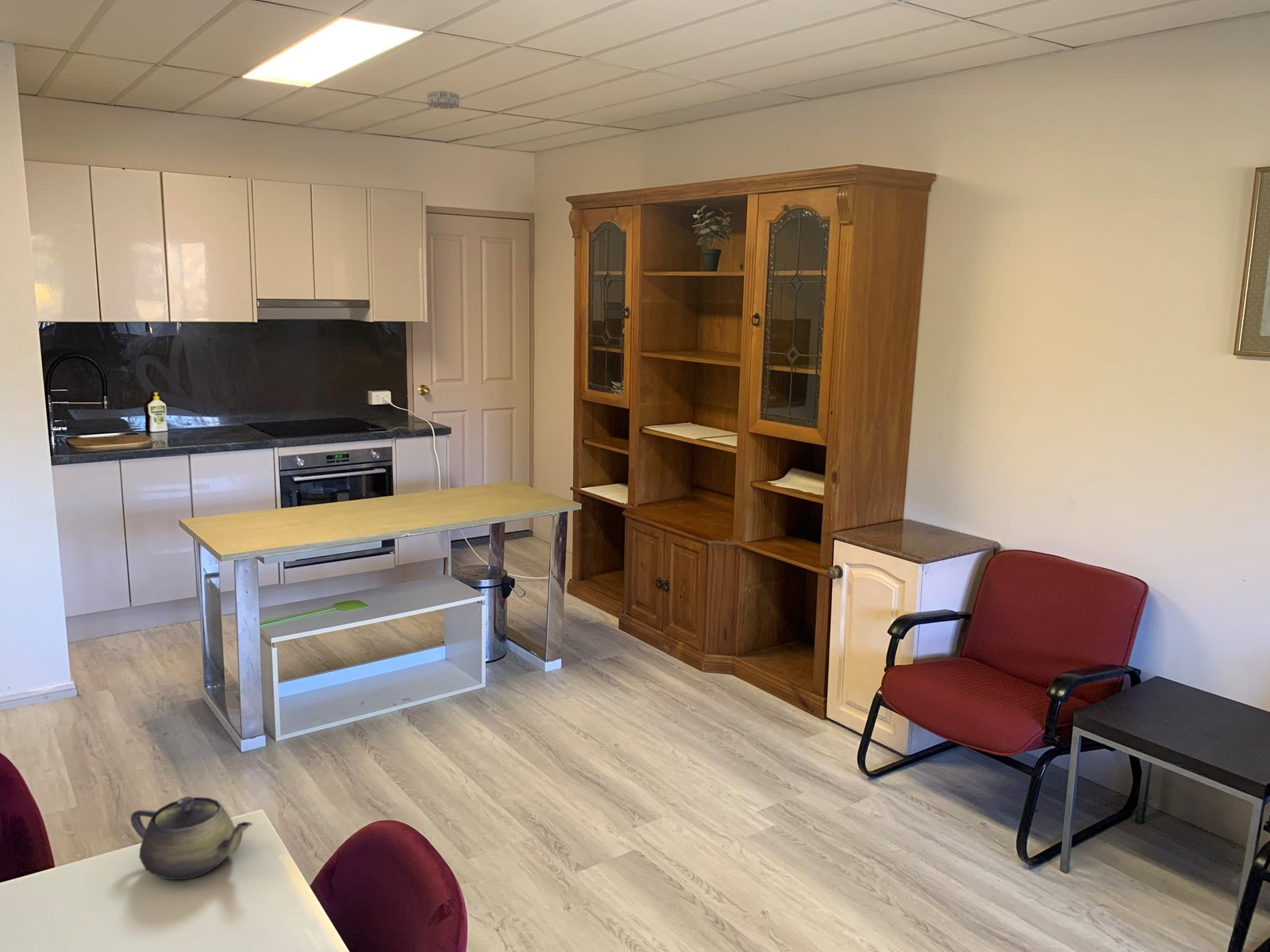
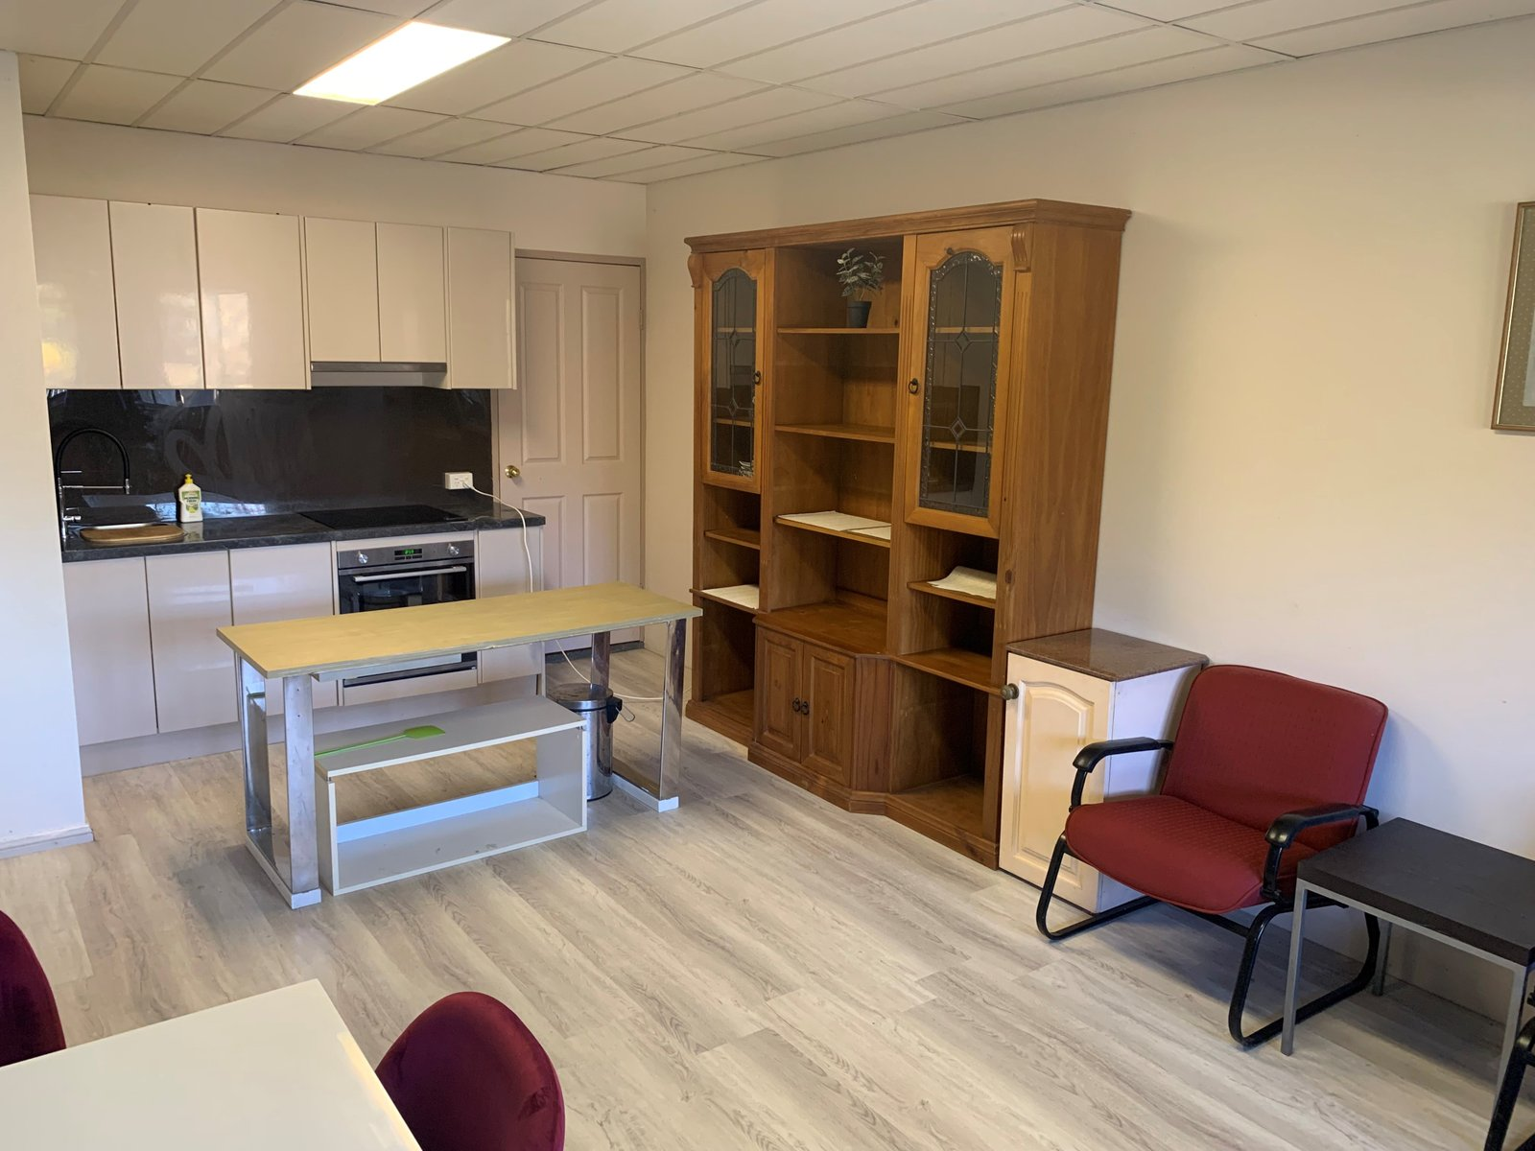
- smoke detector [426,90,460,109]
- teapot [130,796,253,881]
